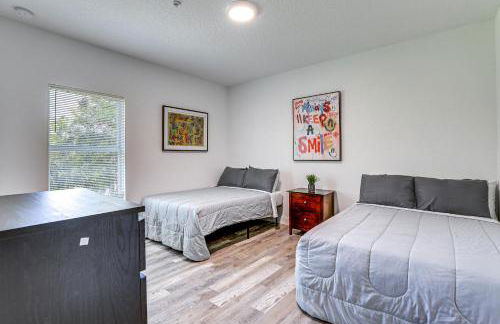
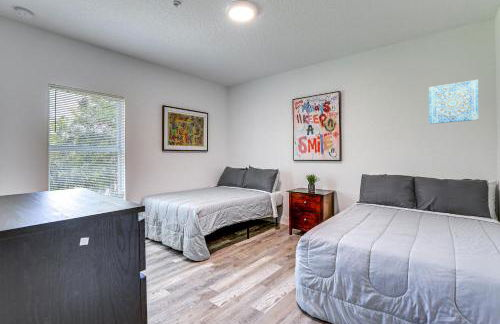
+ wall art [428,79,479,125]
